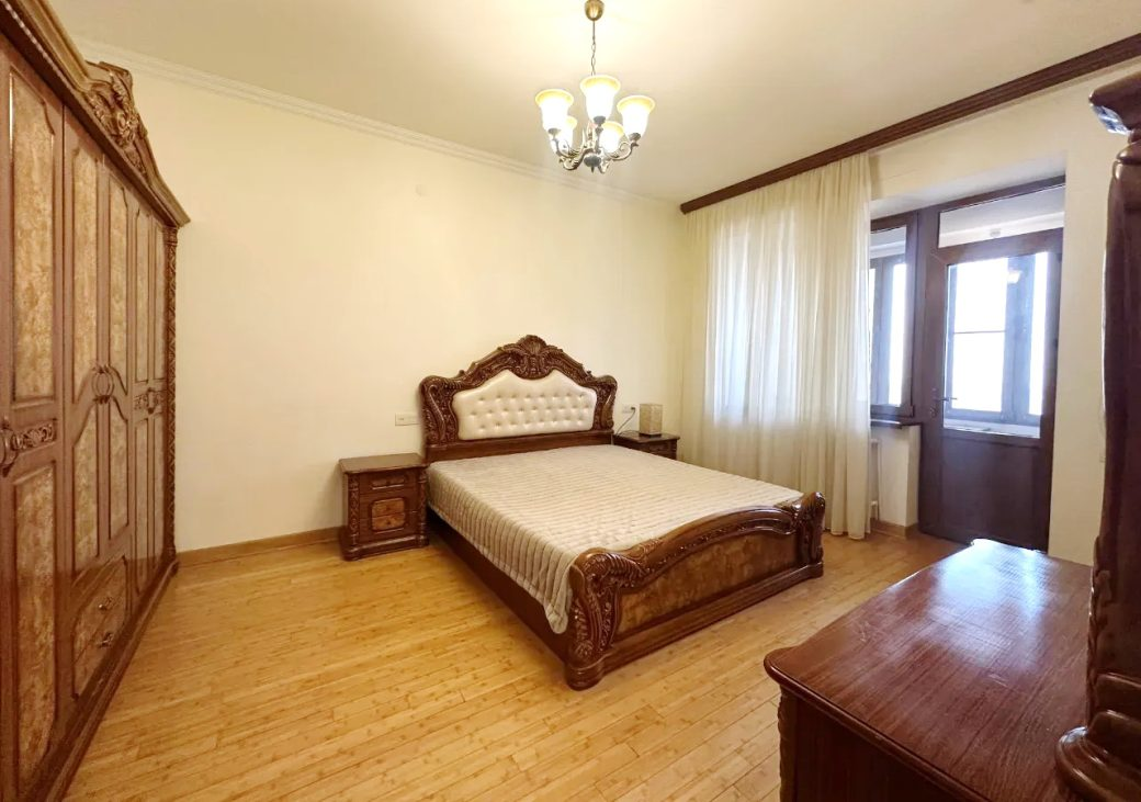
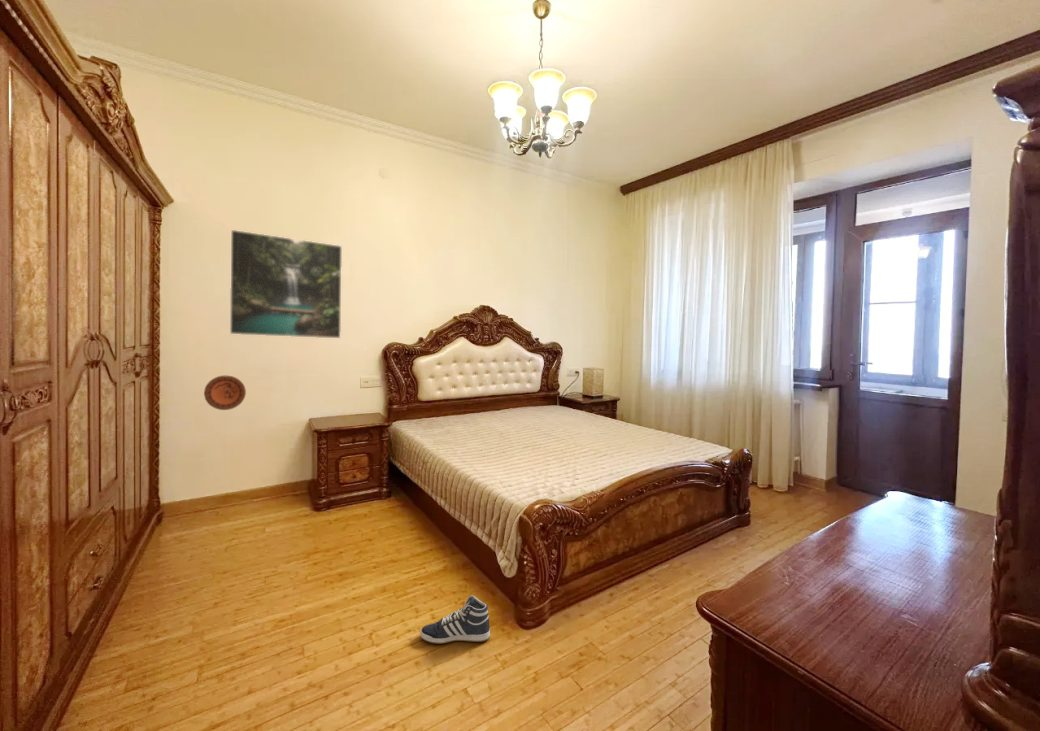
+ decorative plate [203,375,247,411]
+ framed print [229,229,343,339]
+ sneaker [419,594,491,645]
